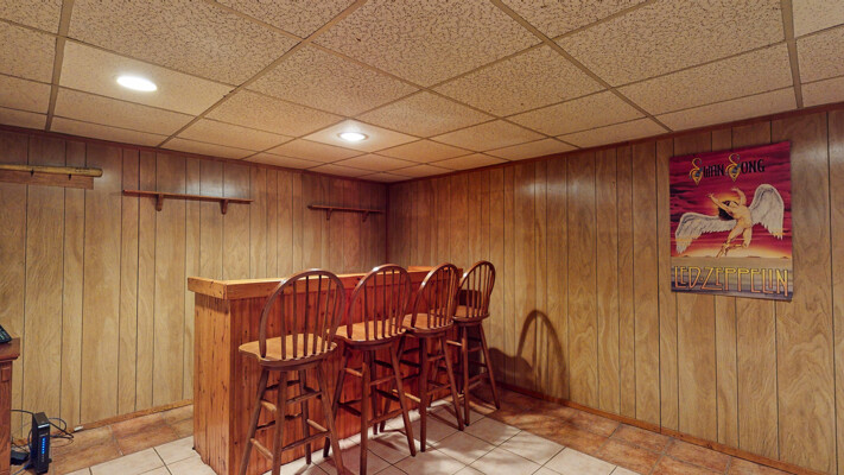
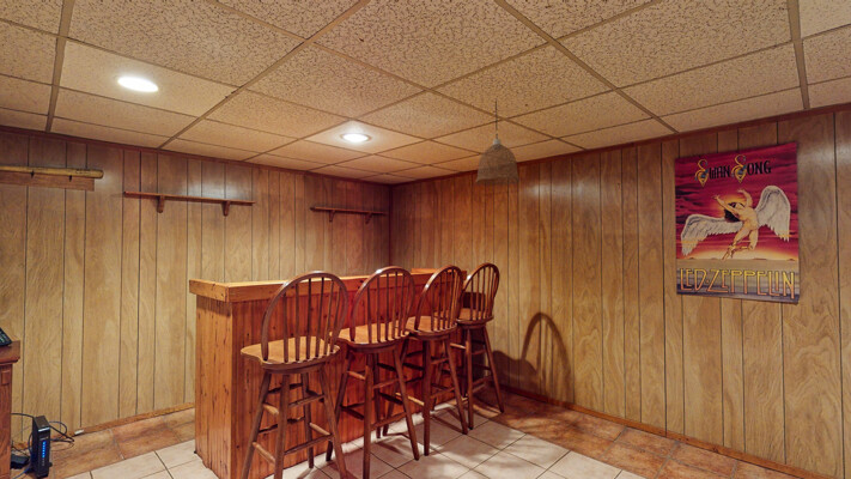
+ pendant lamp [474,99,521,187]
